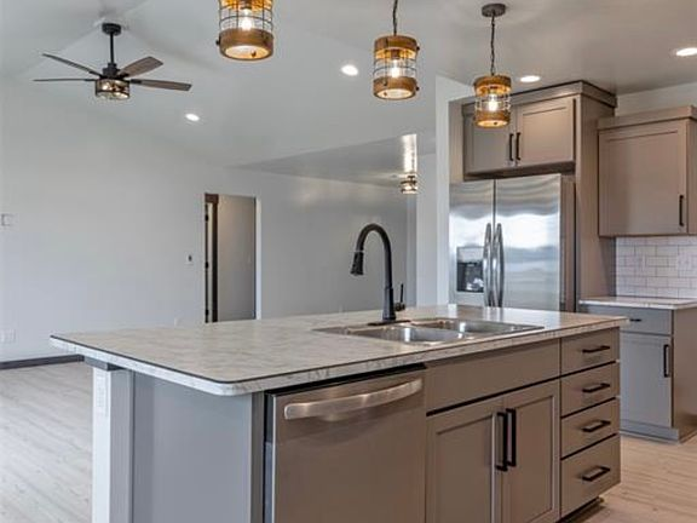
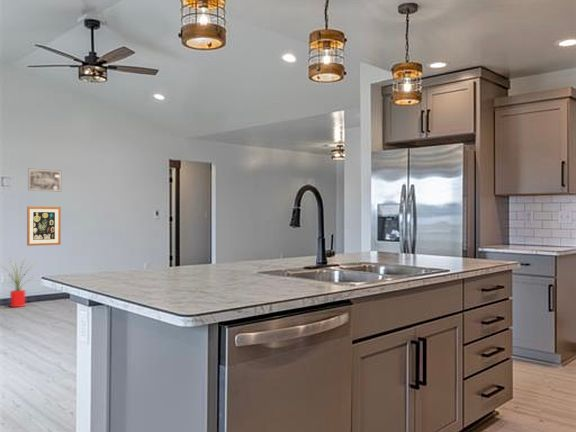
+ wall art [27,168,62,192]
+ wall art [26,205,62,247]
+ house plant [0,255,39,308]
